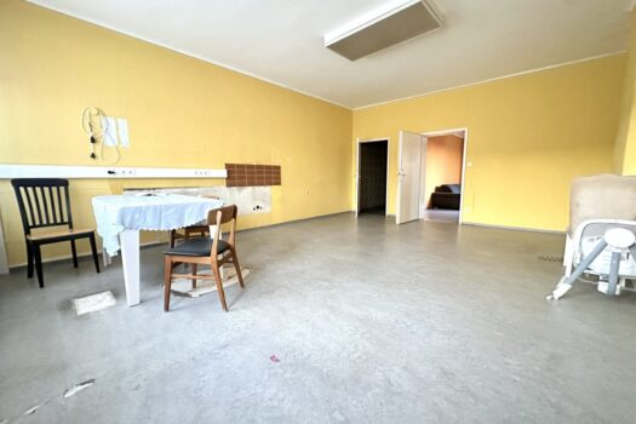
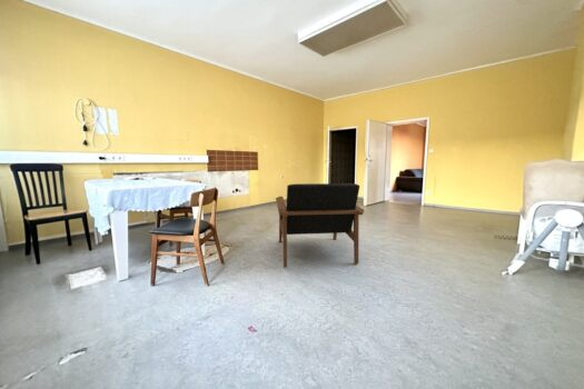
+ armchair [275,182,365,268]
